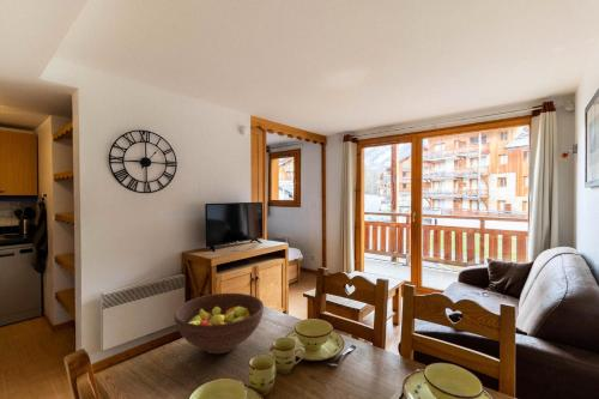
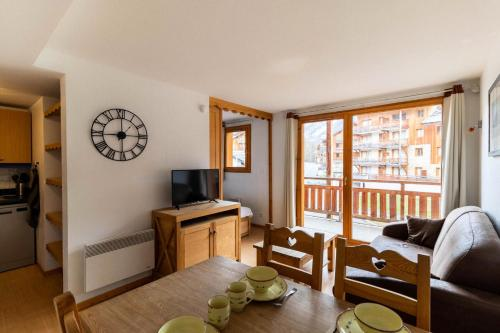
- fruit bowl [174,292,265,355]
